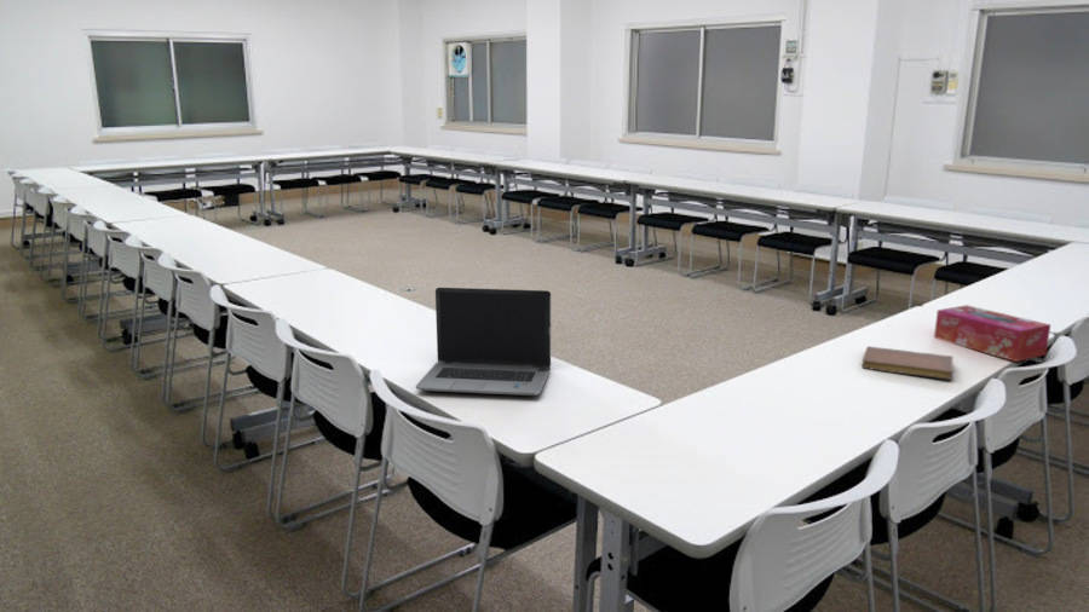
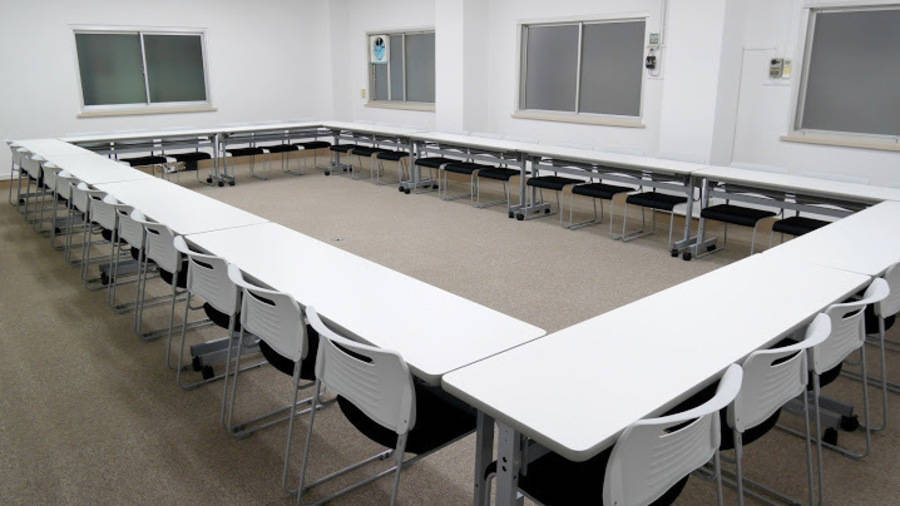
- tissue box [933,304,1051,363]
- laptop computer [415,287,552,397]
- notebook [860,346,955,381]
